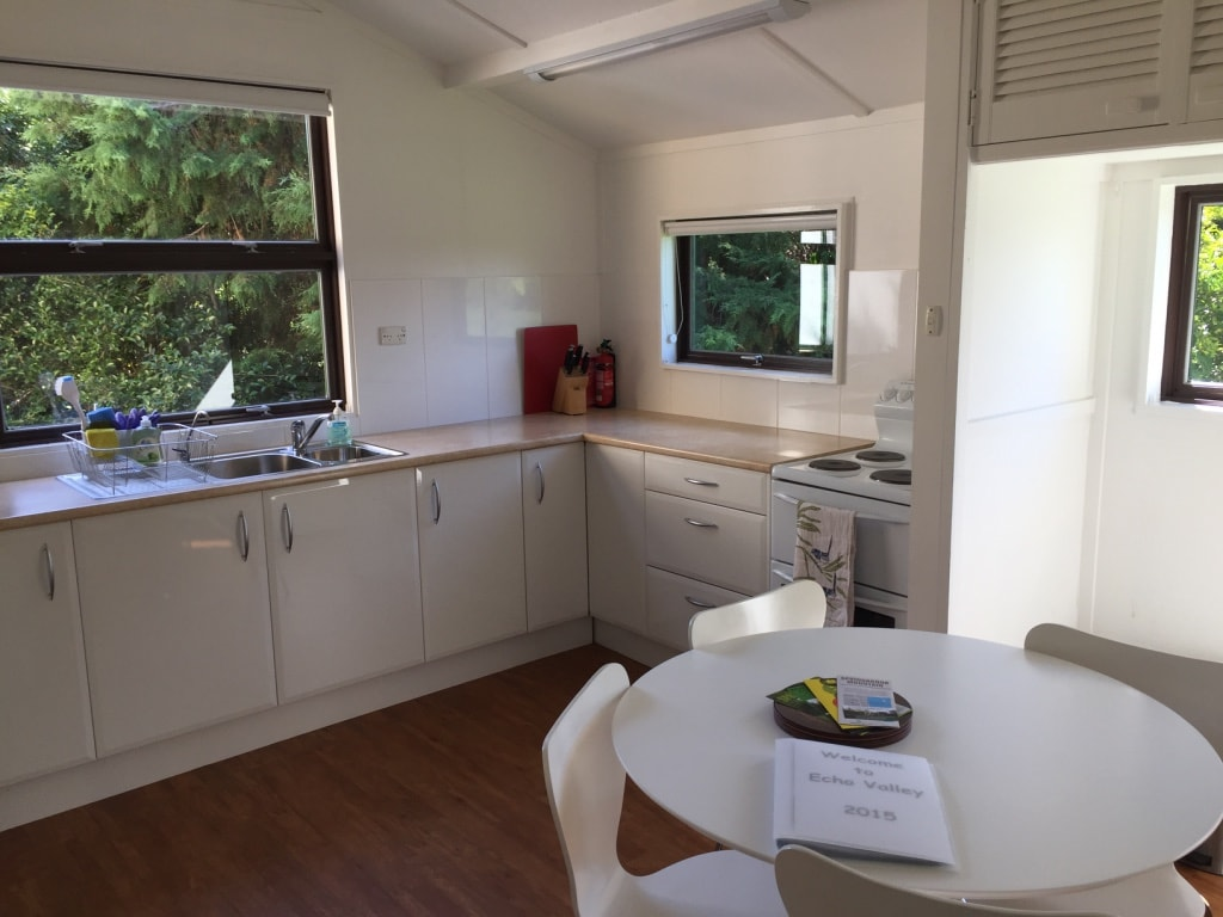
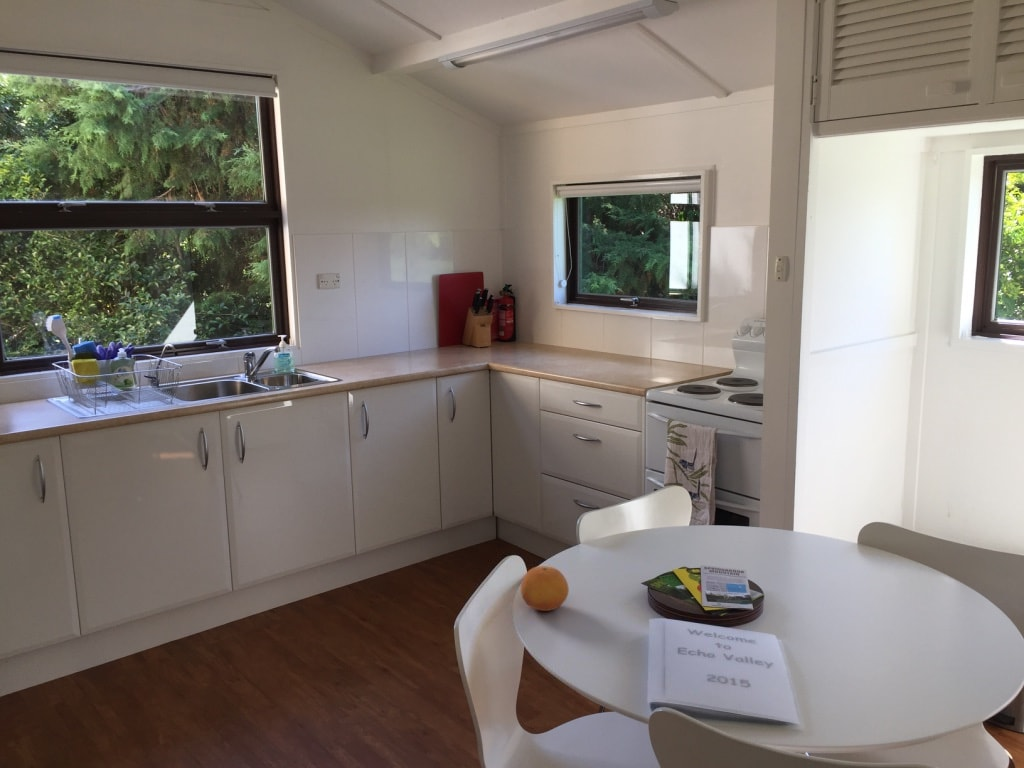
+ fruit [520,565,570,612]
